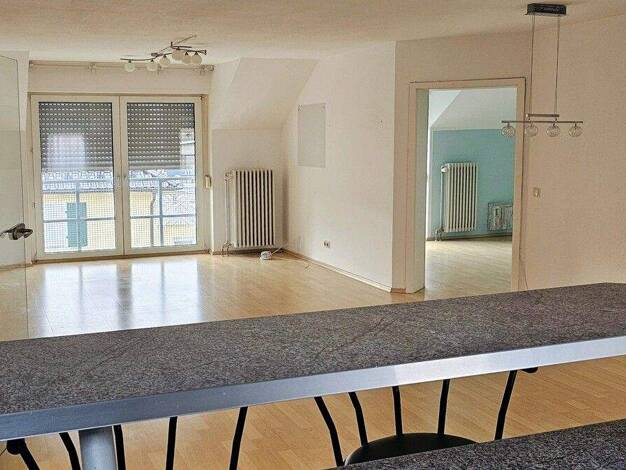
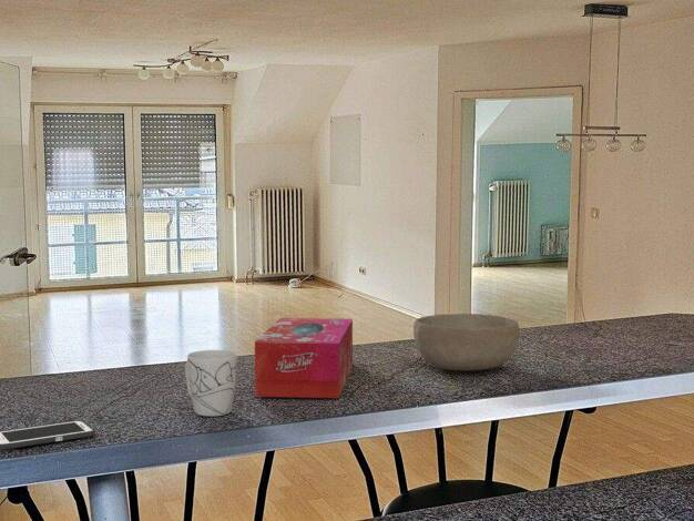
+ tissue box [254,317,354,399]
+ mug [184,349,238,418]
+ cell phone [0,419,96,451]
+ bowl [412,313,520,372]
